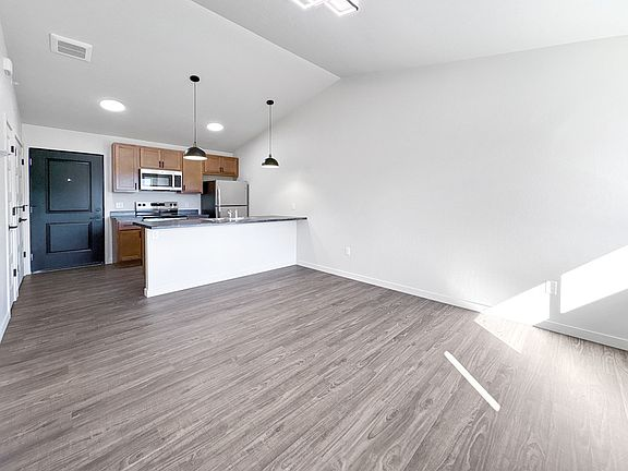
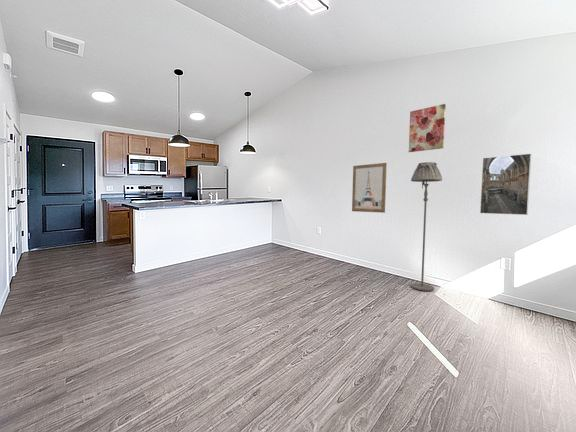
+ wall art [351,162,388,214]
+ floor lamp [410,161,443,292]
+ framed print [479,153,532,216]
+ wall art [408,103,447,153]
